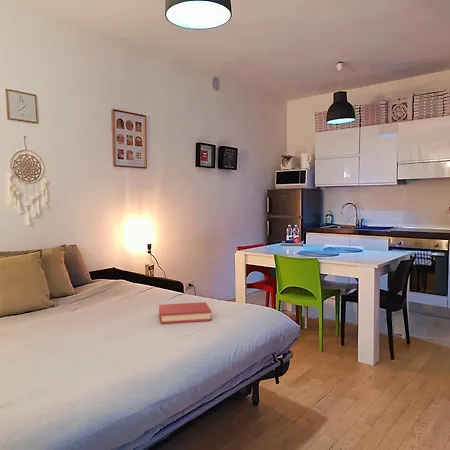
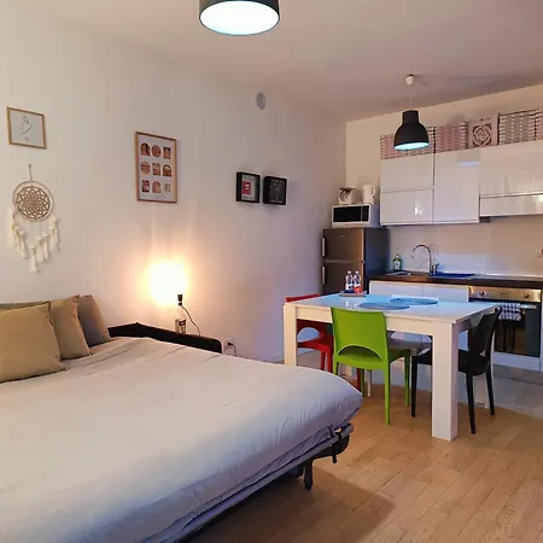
- hardback book [158,301,212,325]
